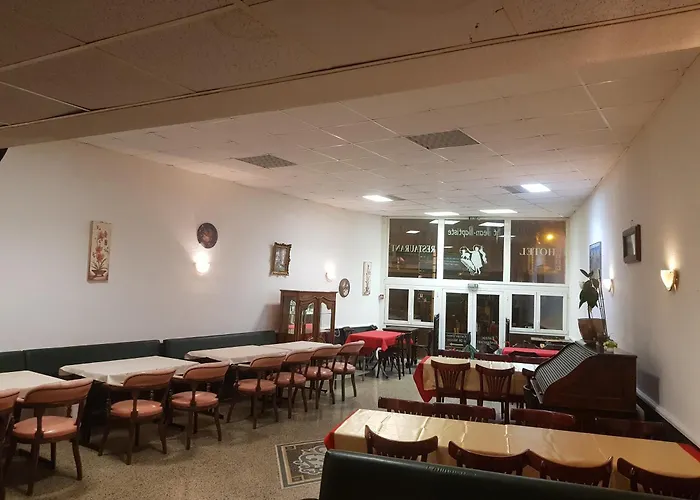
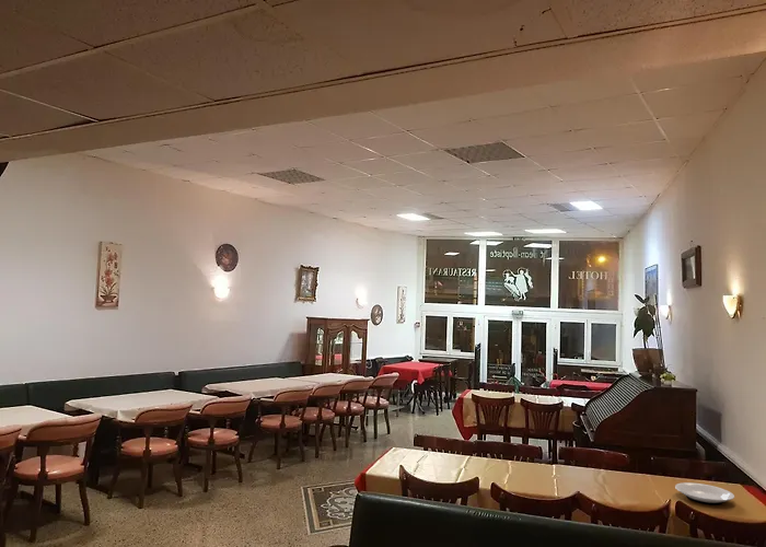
+ plate [674,481,735,505]
